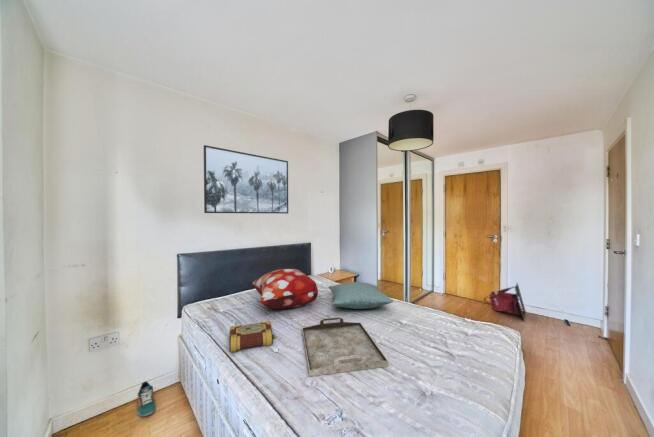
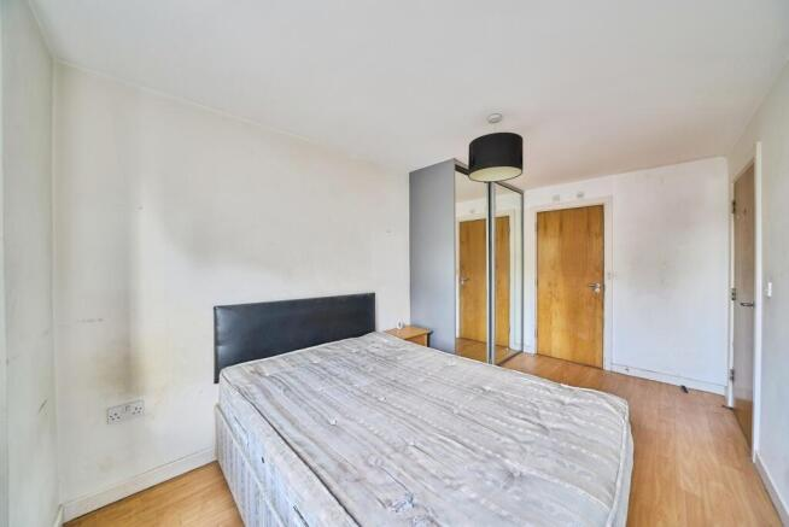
- pillow [328,281,394,310]
- book [228,320,277,353]
- backpack [483,281,527,321]
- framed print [203,144,289,215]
- decorative pillow [251,268,319,310]
- serving tray [301,316,389,377]
- sneaker [136,380,157,418]
